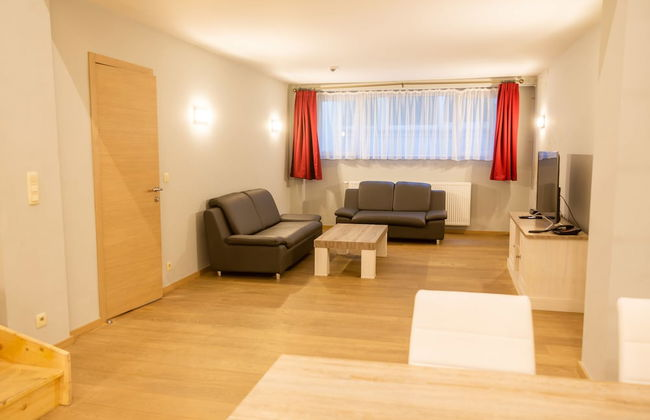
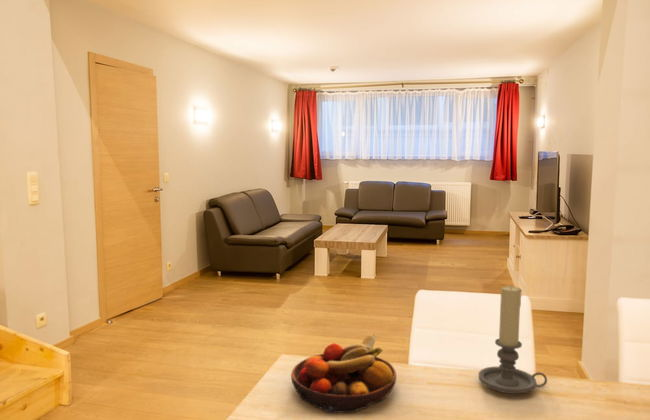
+ fruit bowl [290,333,397,414]
+ candle holder [478,285,548,395]
